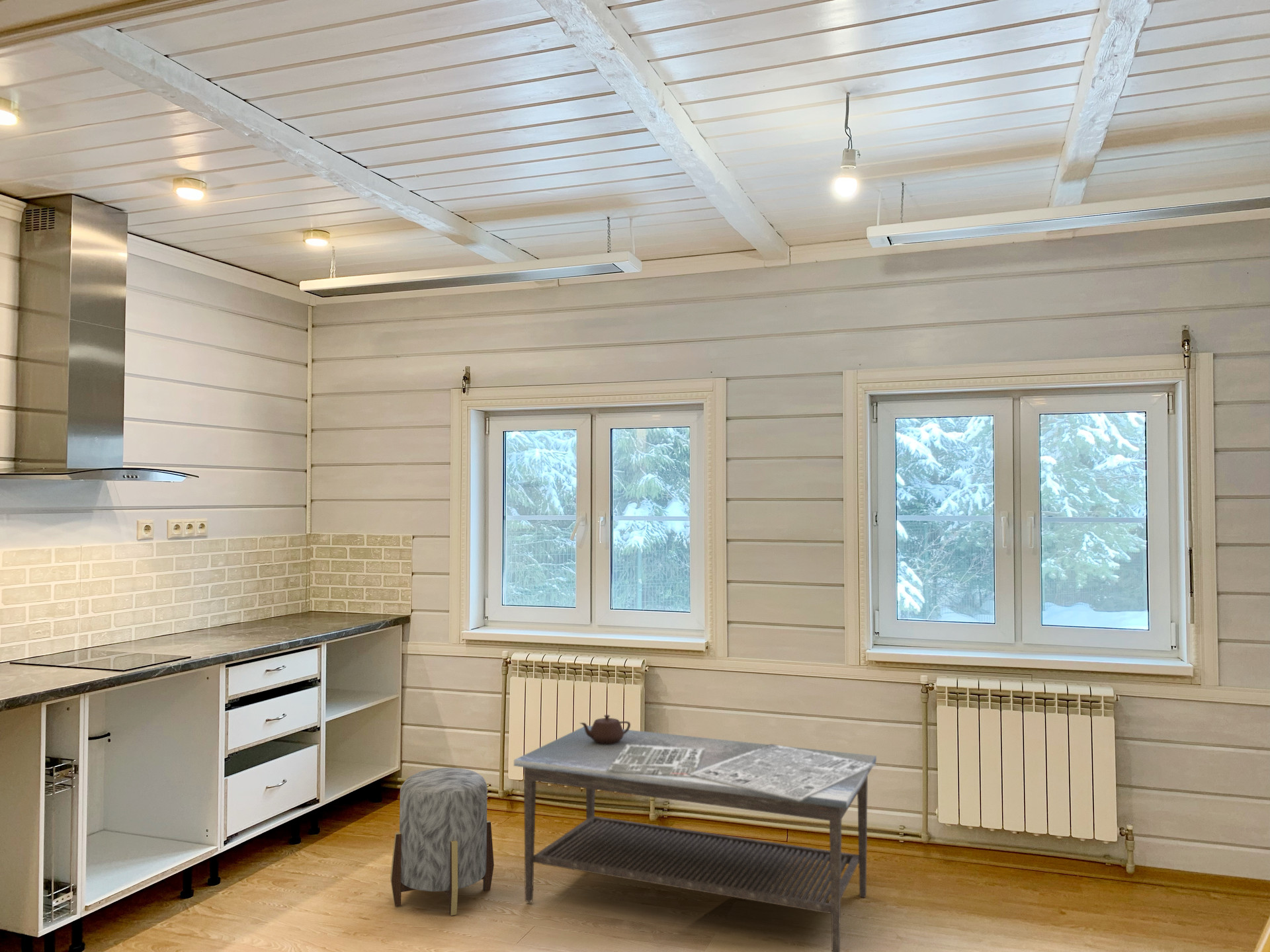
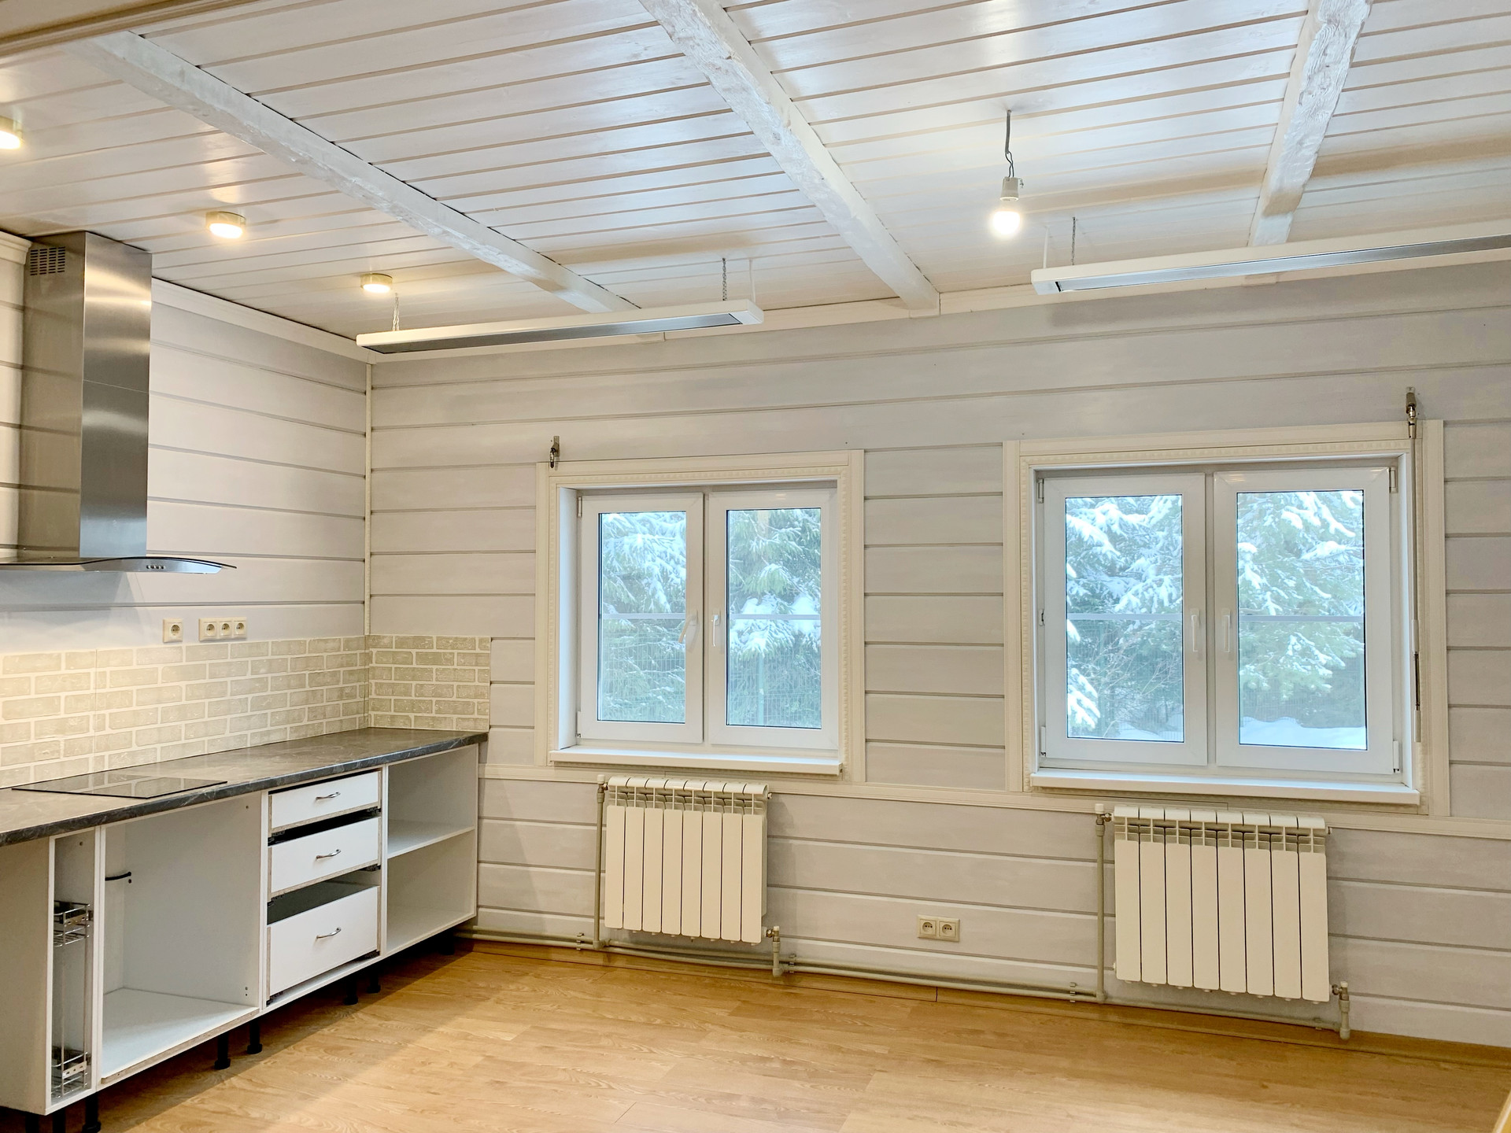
- coffee table [513,714,877,952]
- stool [390,767,495,916]
